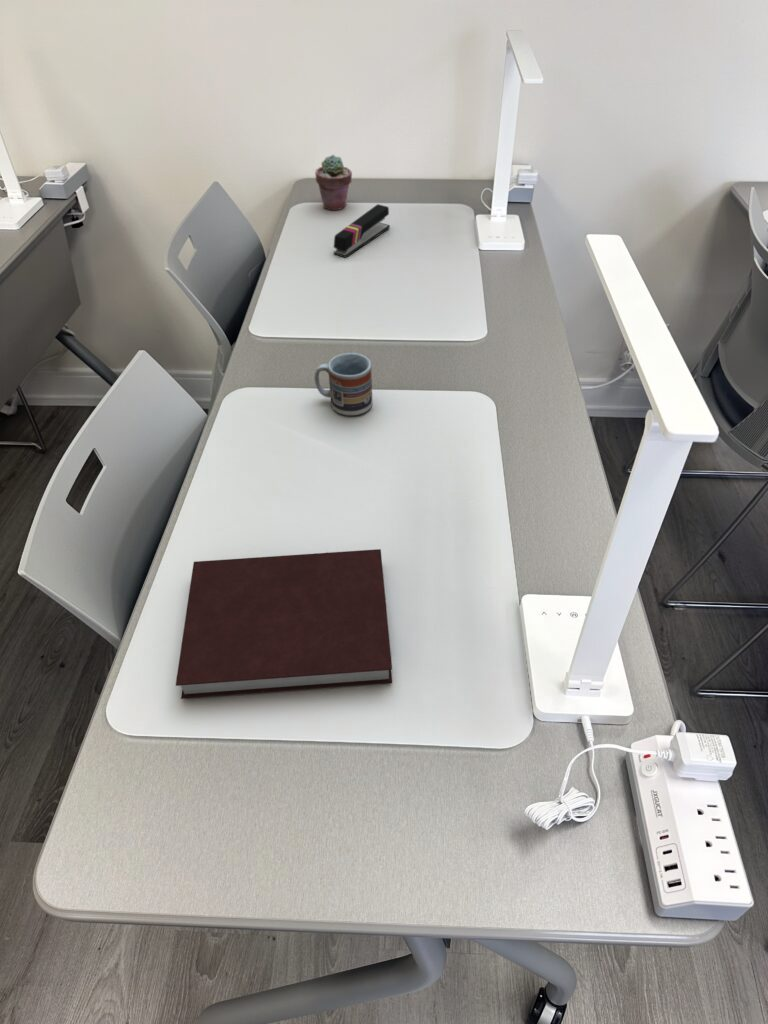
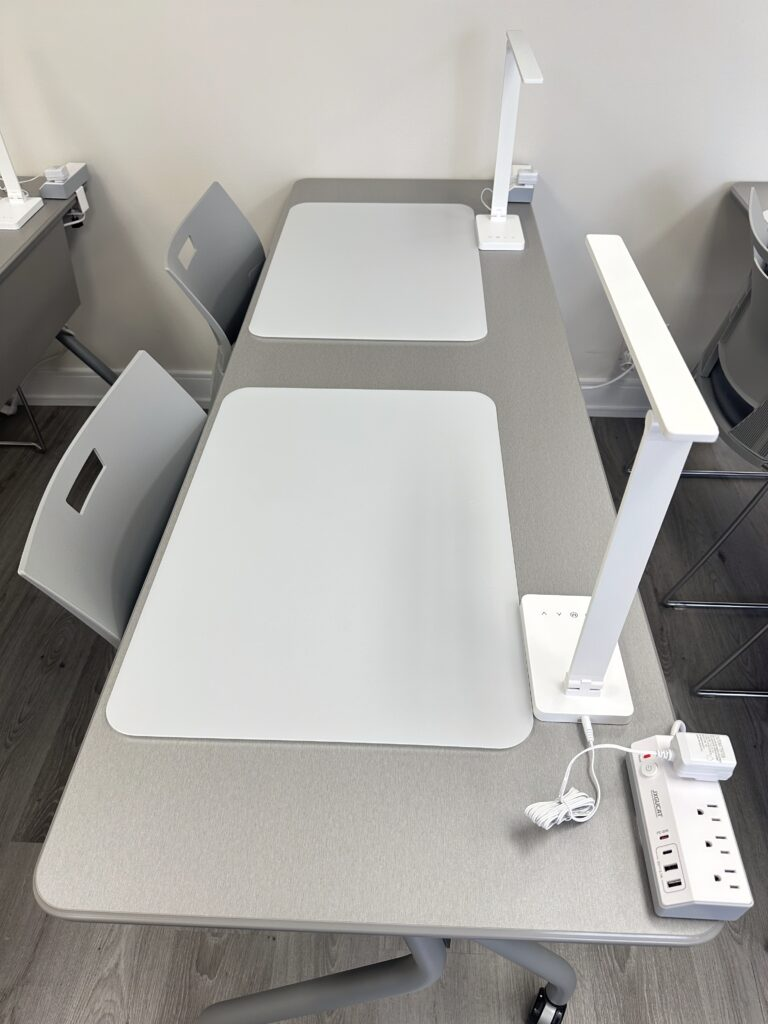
- stapler [333,203,391,259]
- cup [313,352,373,417]
- notebook [175,548,393,700]
- potted succulent [314,154,353,211]
